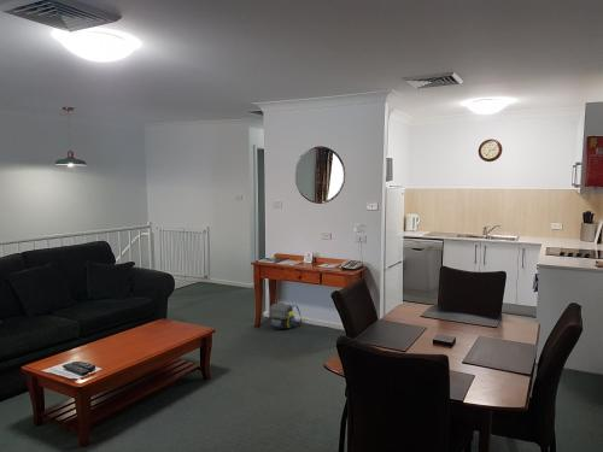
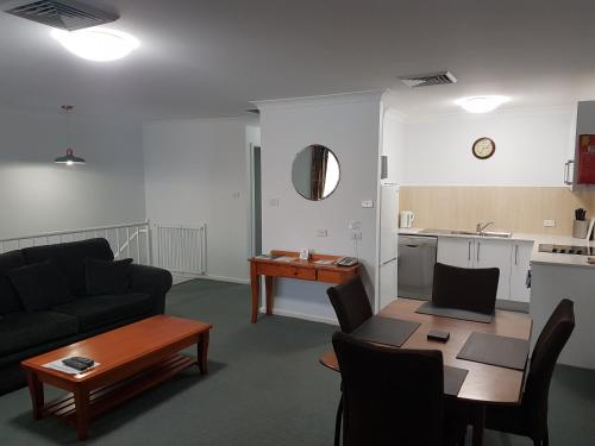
- shoulder bag [268,301,304,330]
